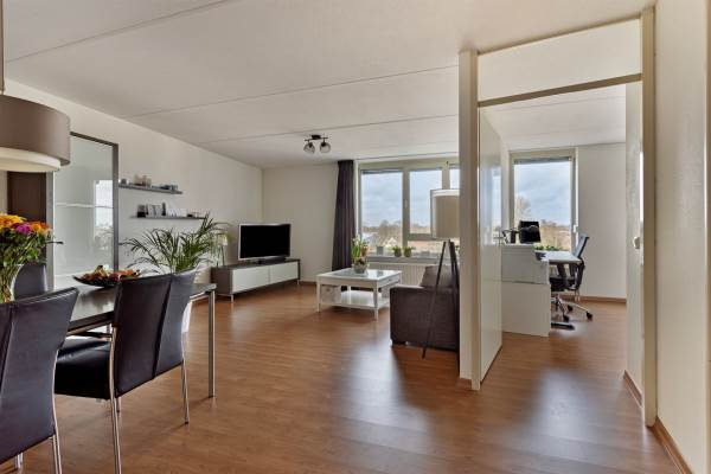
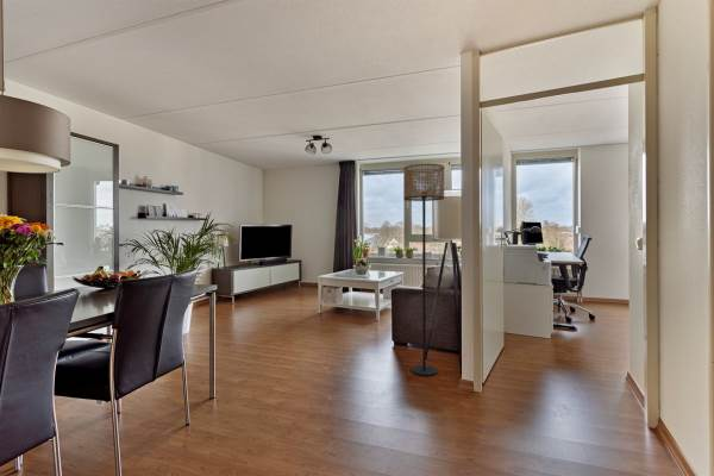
+ floor lamp [403,163,445,377]
